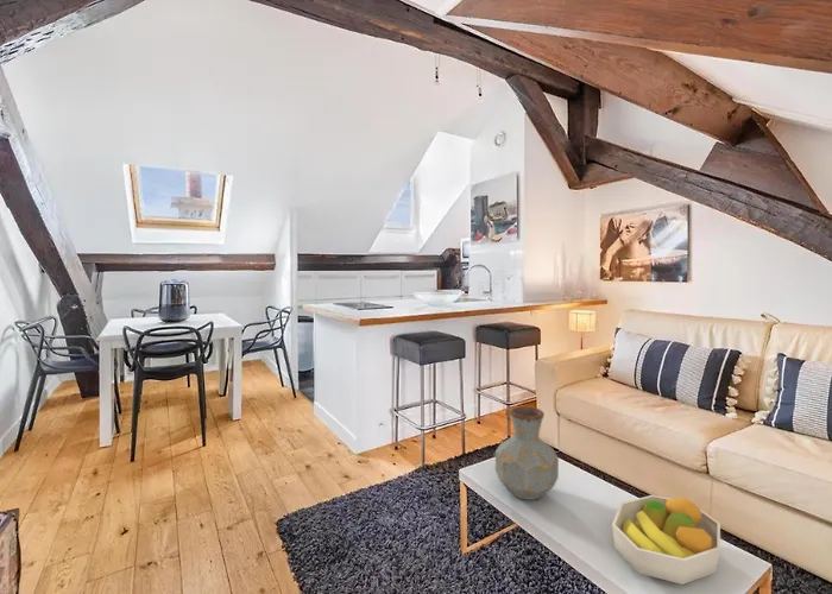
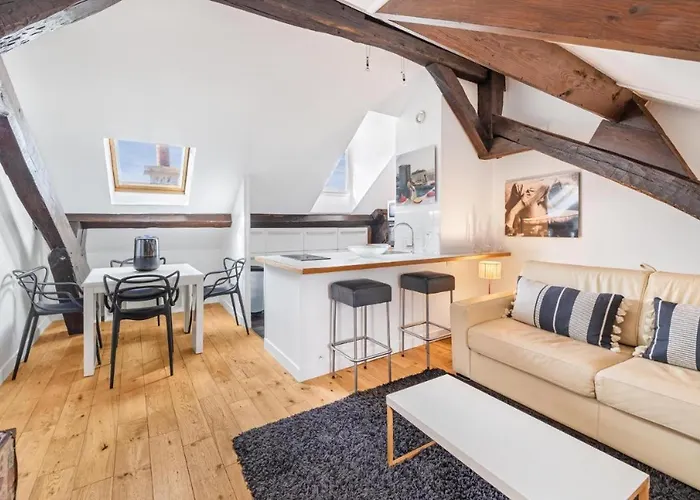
- vase [494,405,560,501]
- fruit bowl [611,494,721,586]
